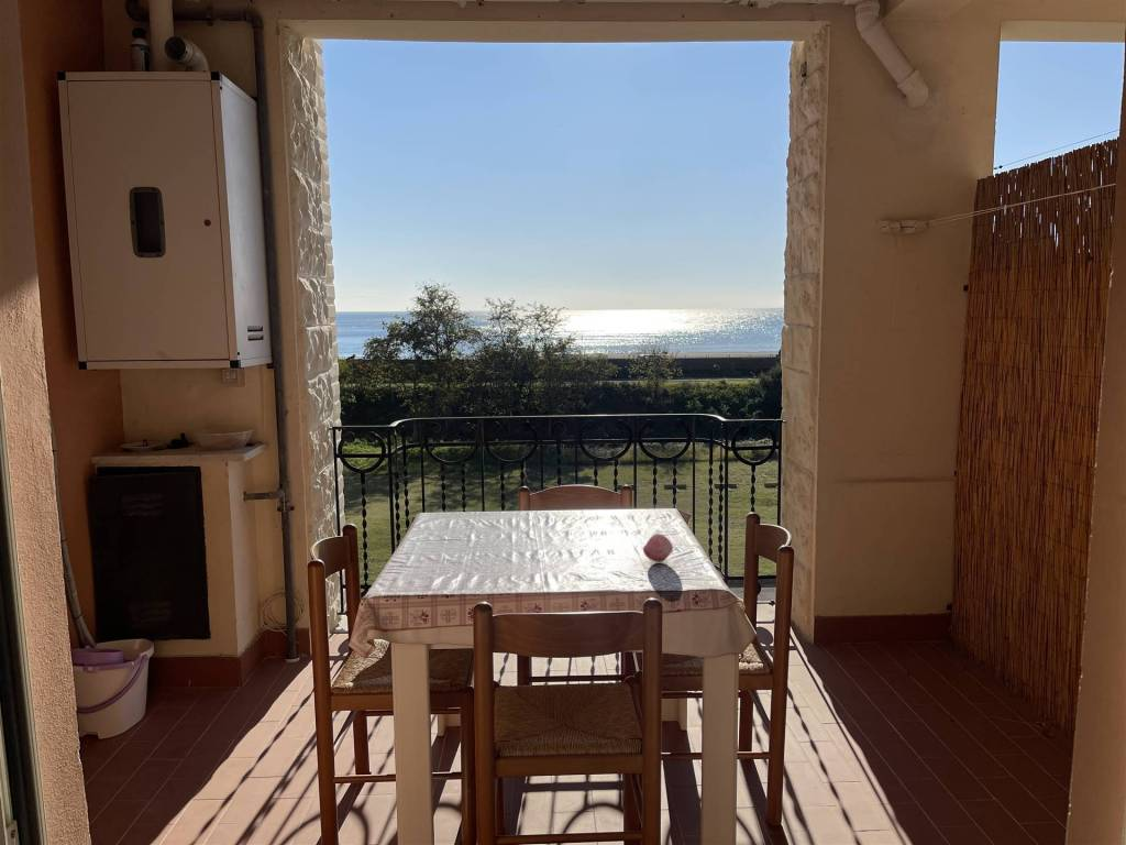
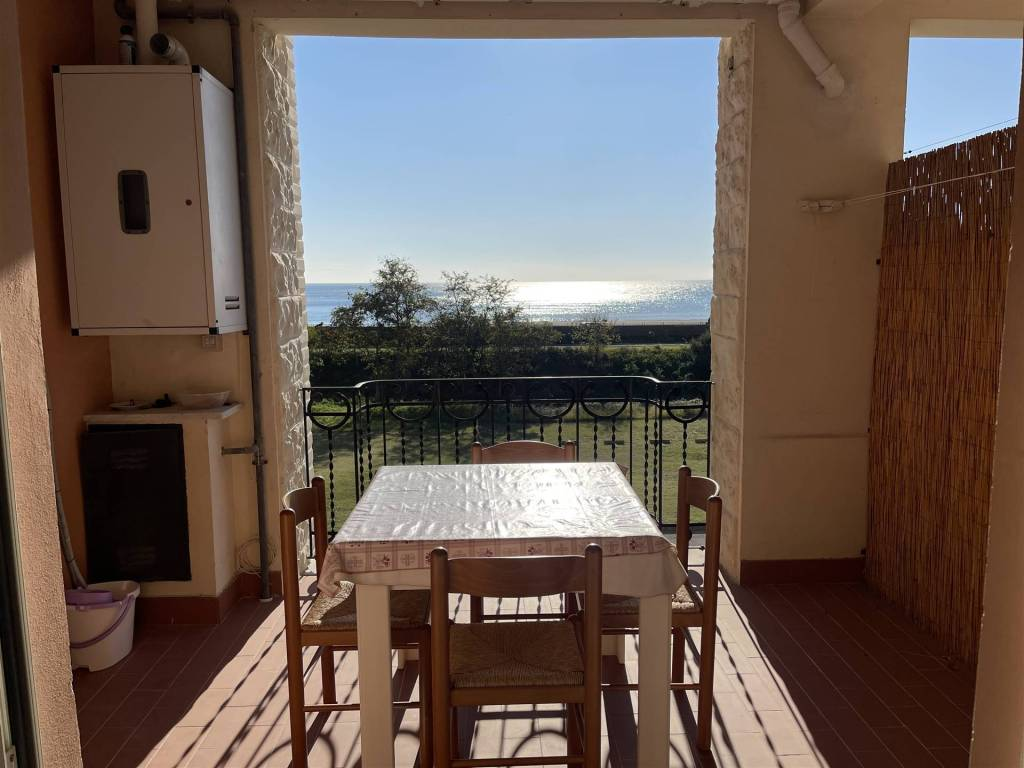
- fruit [642,533,674,563]
